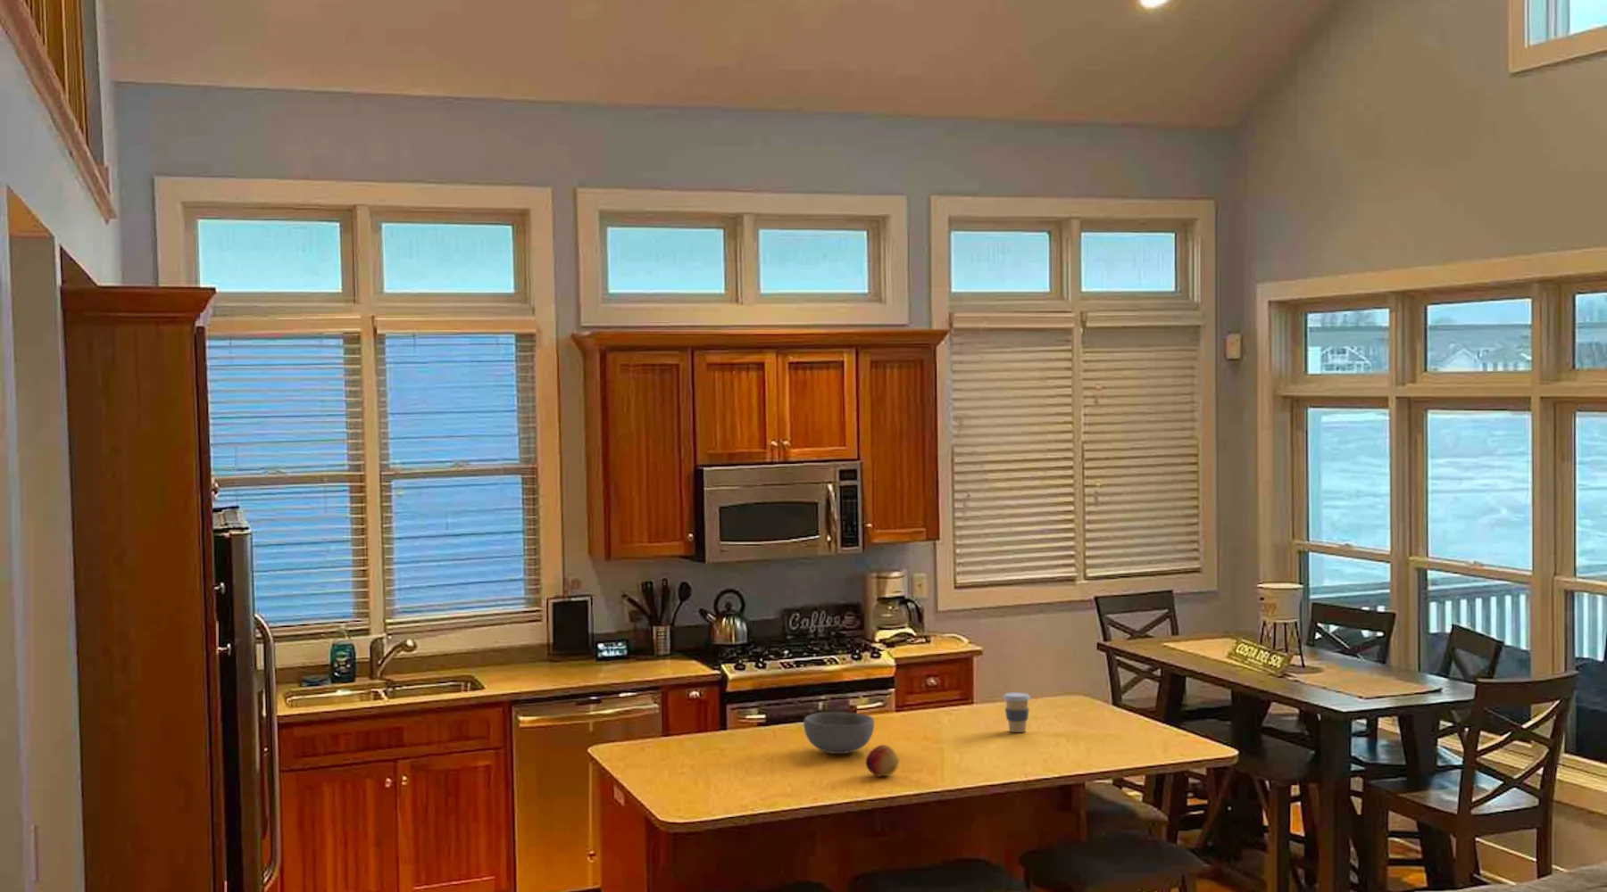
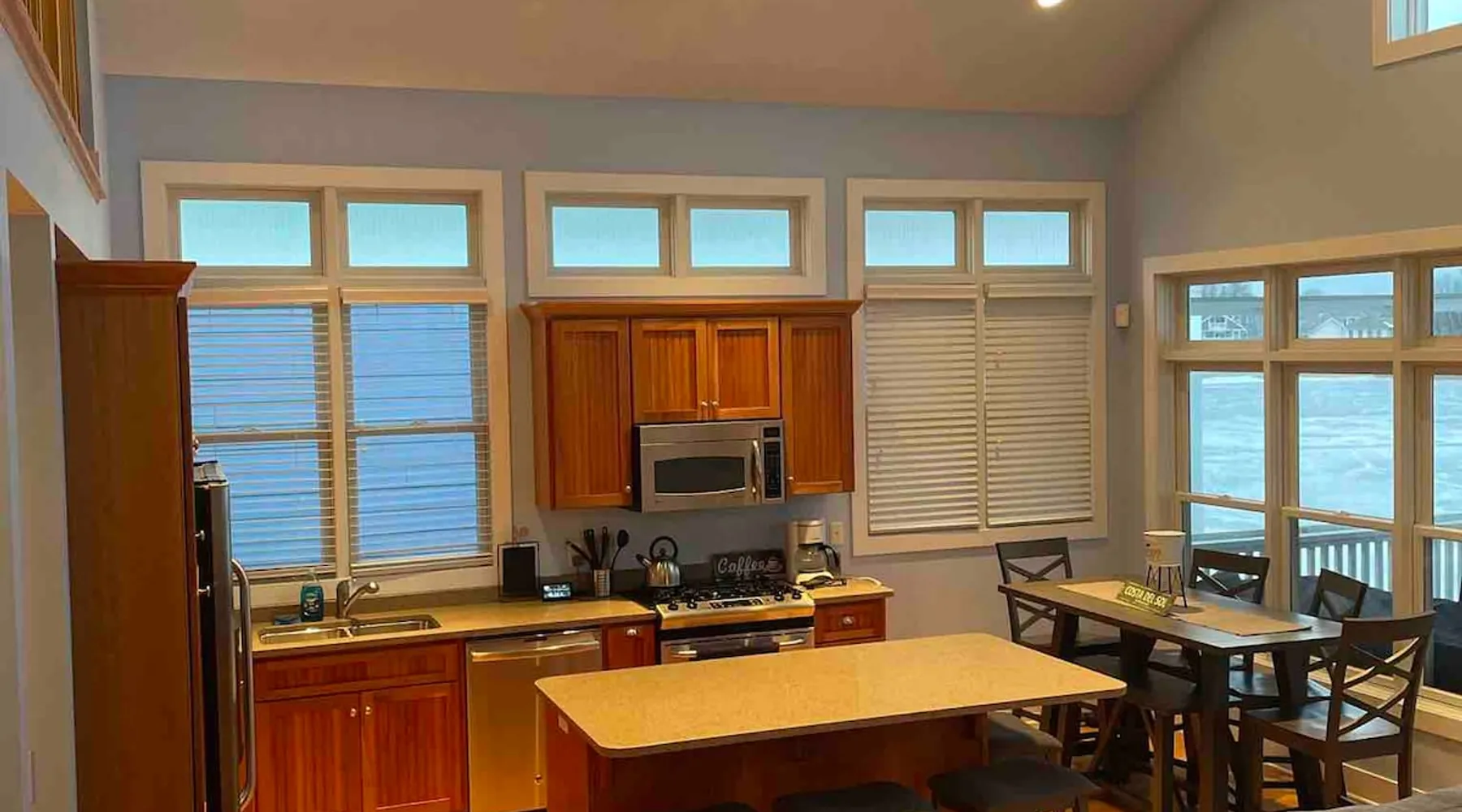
- bowl [802,711,875,755]
- fruit [864,744,900,777]
- coffee cup [1001,691,1031,733]
